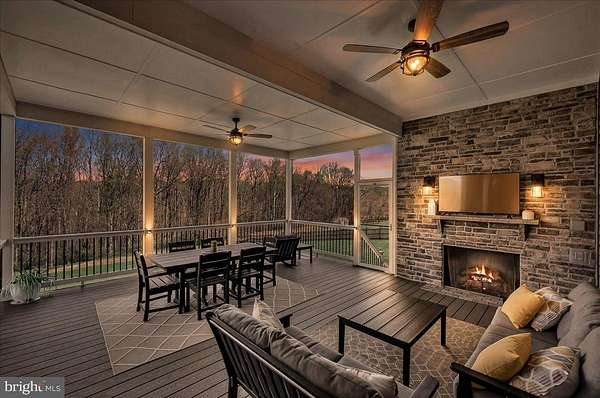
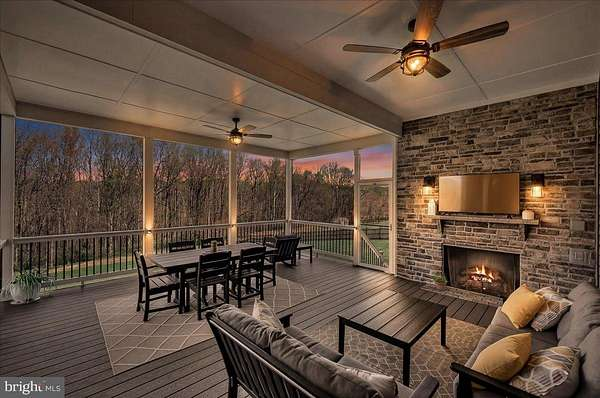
+ potted plant [432,271,449,292]
